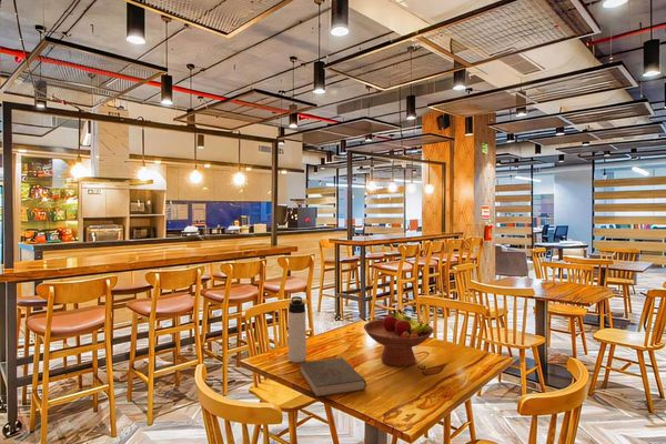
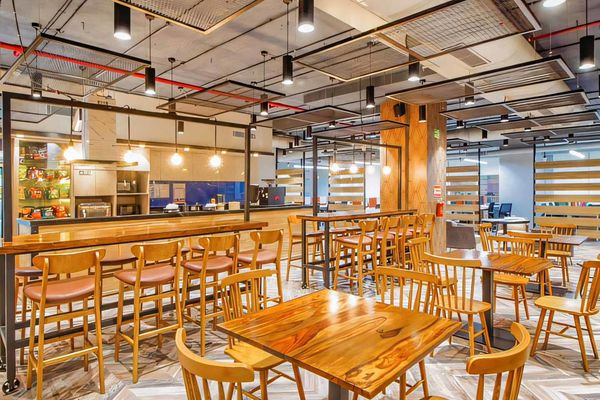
- fruit bowl [363,309,435,367]
- thermos bottle [287,295,307,364]
- book [299,356,367,398]
